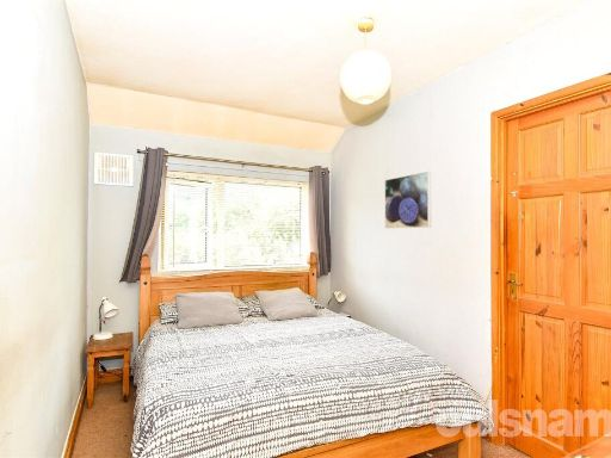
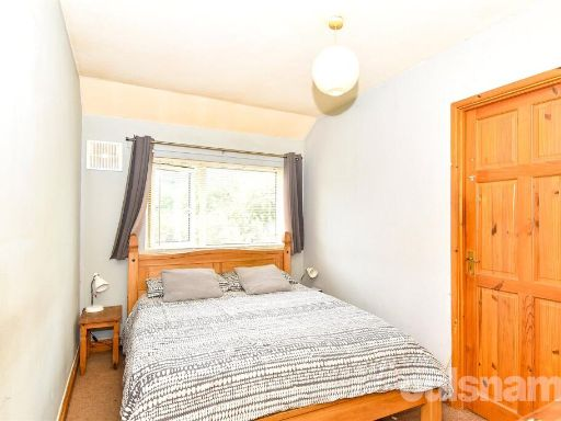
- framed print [384,171,432,229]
